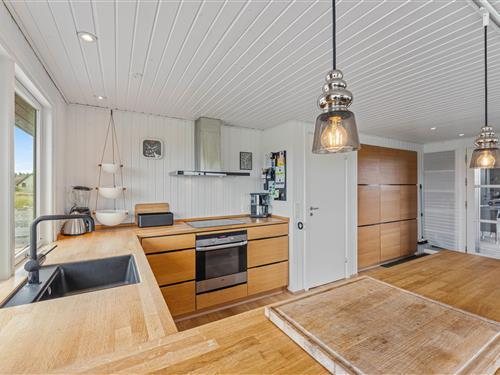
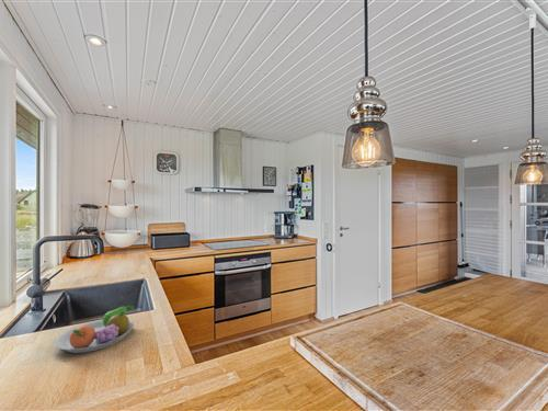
+ fruit bowl [54,304,135,354]
